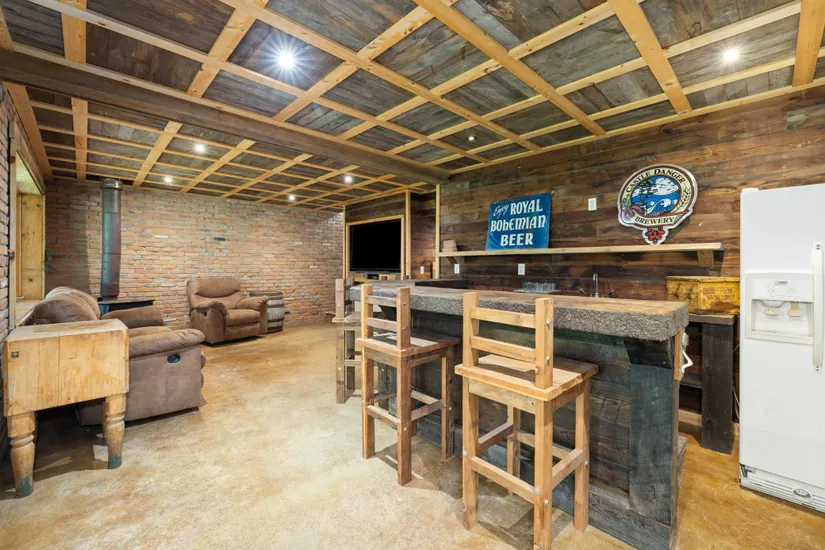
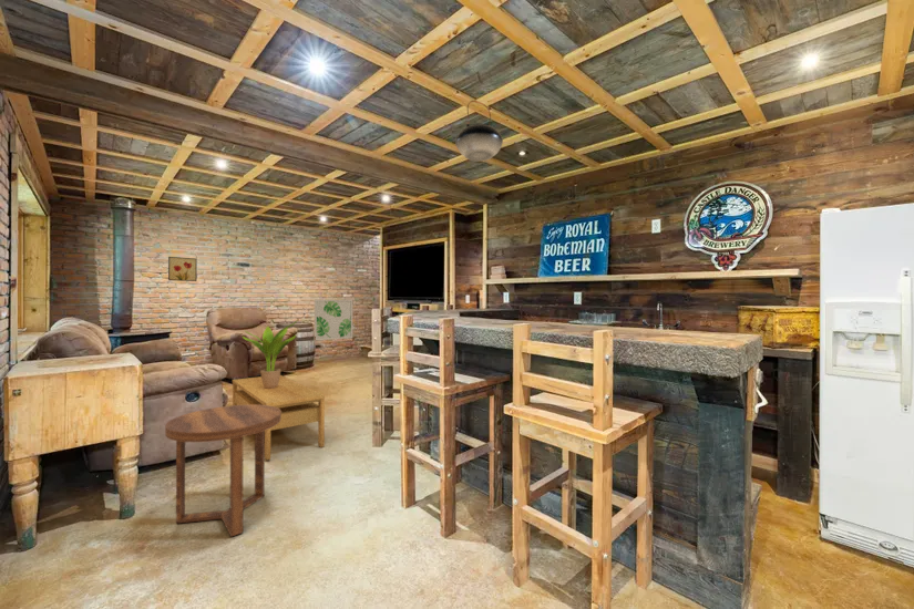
+ potted plant [242,319,299,389]
+ pendant light [454,100,504,162]
+ side table [164,404,281,538]
+ coffee table [232,374,326,461]
+ wall art [167,256,198,282]
+ wall art [314,298,353,341]
